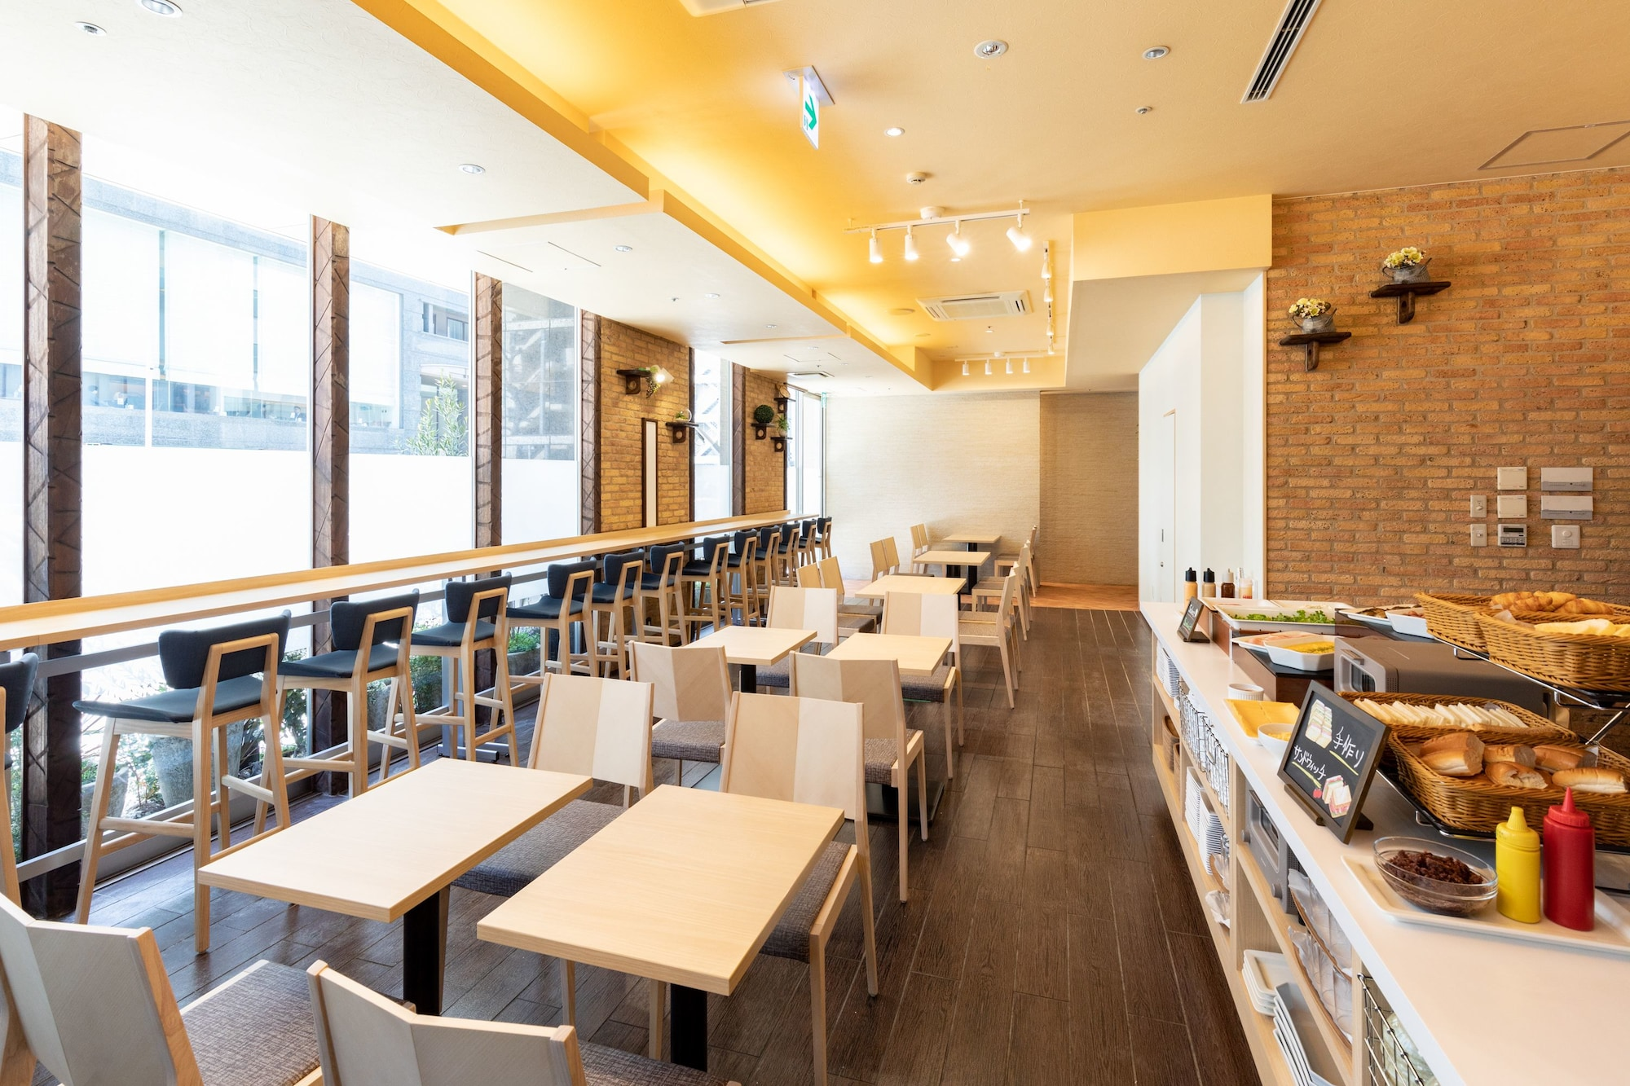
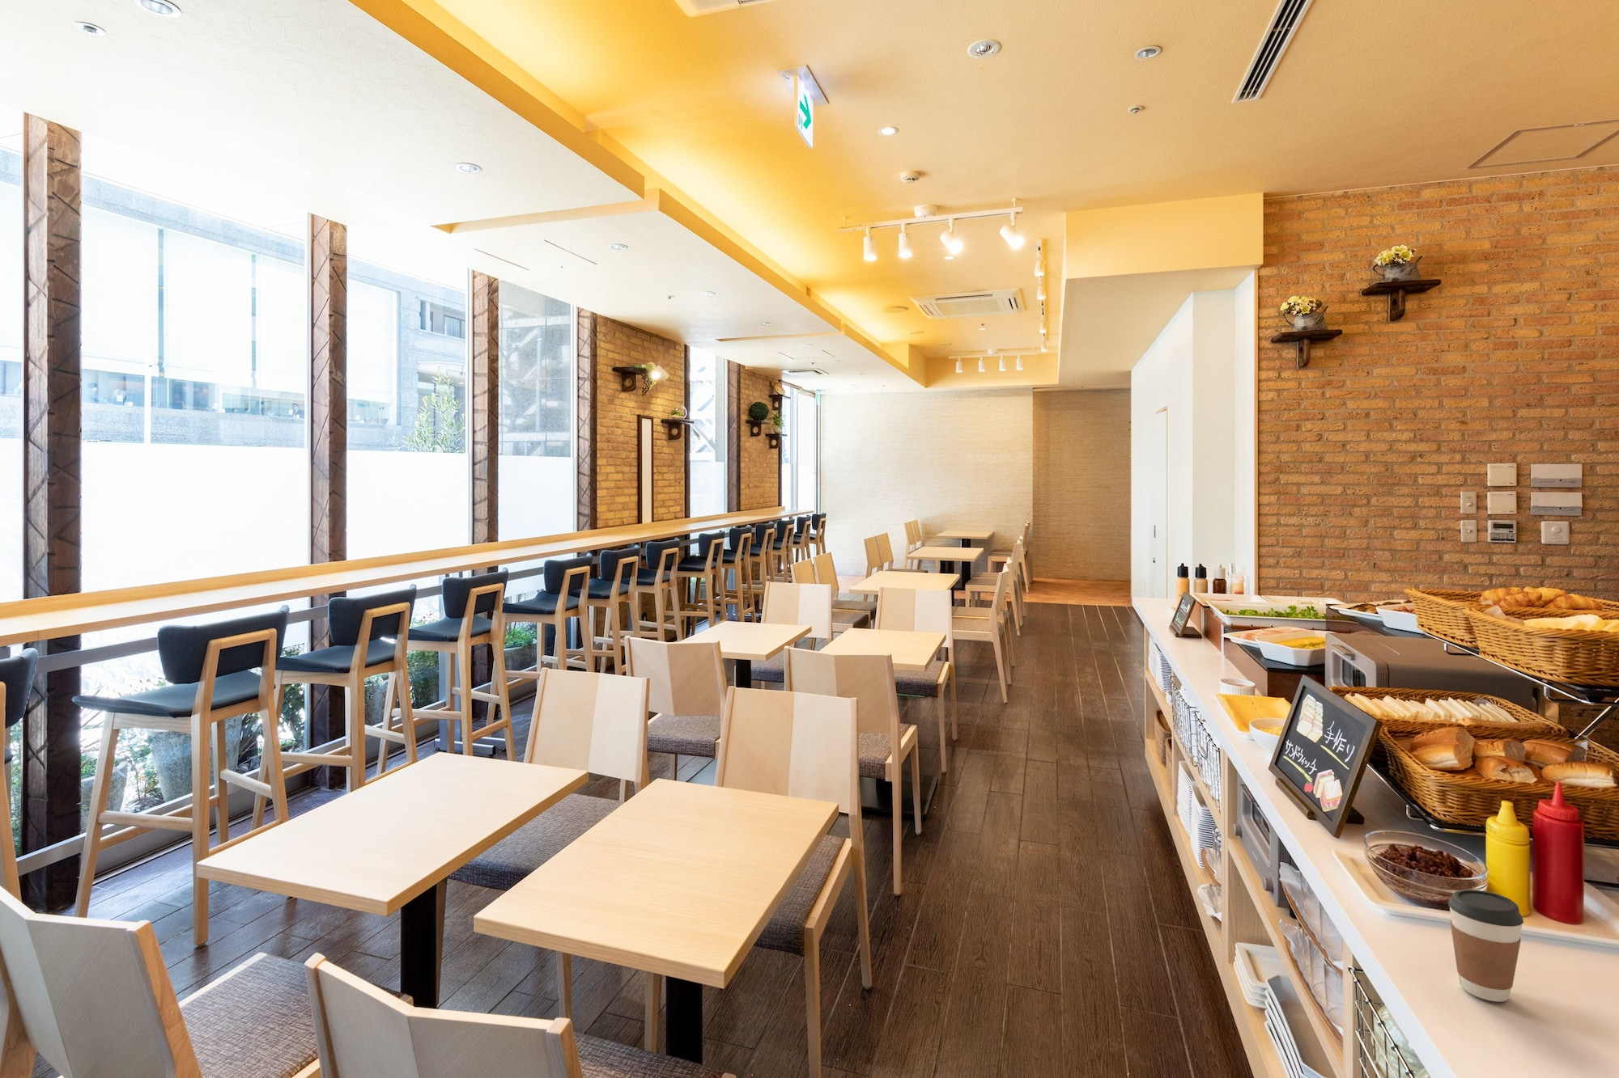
+ coffee cup [1447,889,1524,1002]
